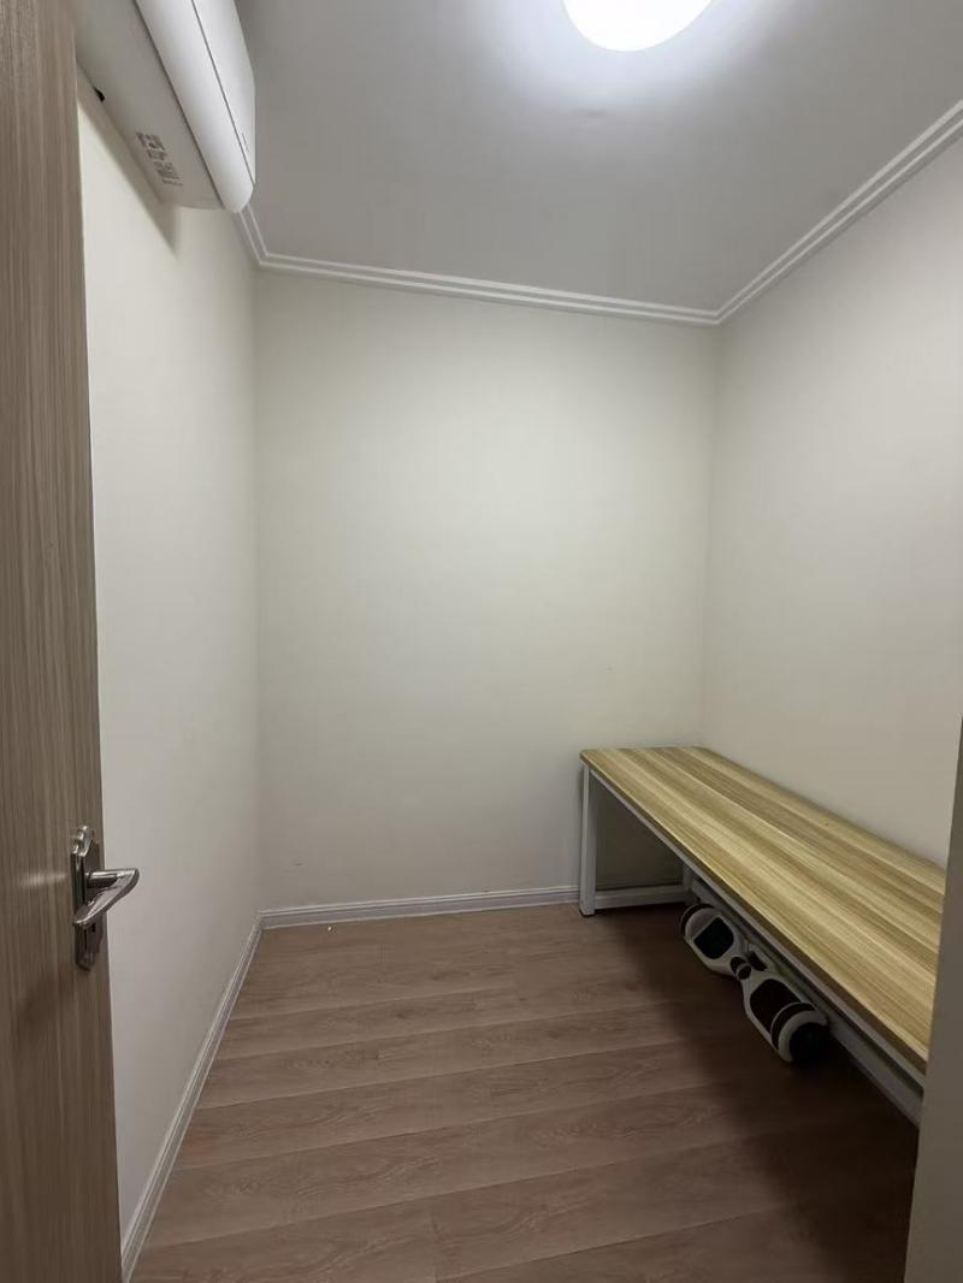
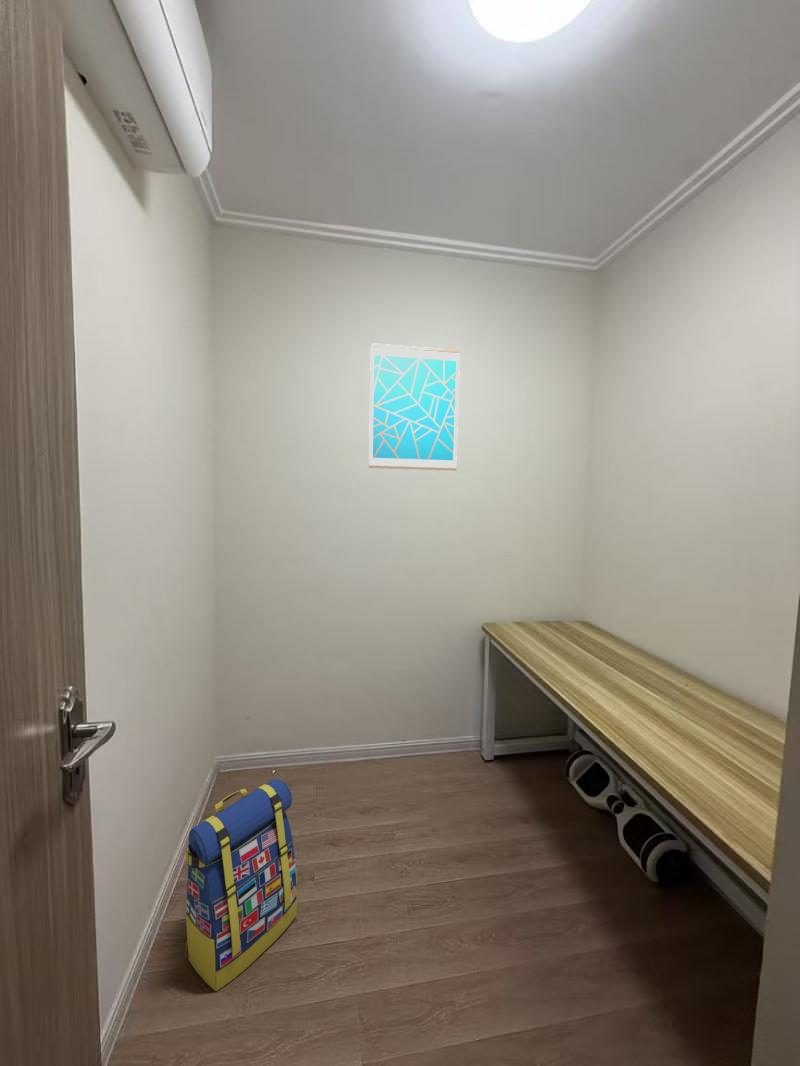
+ backpack [184,778,298,992]
+ wall art [368,342,461,472]
